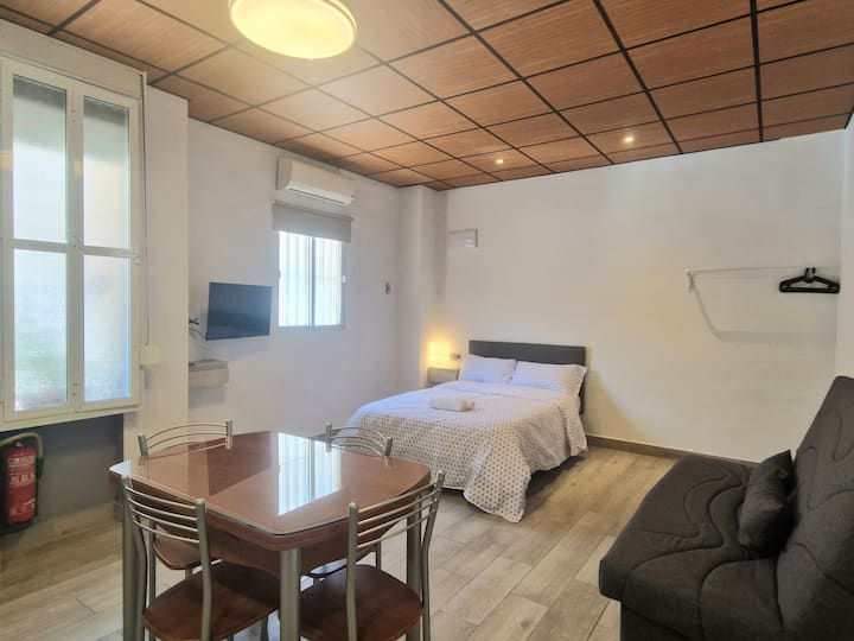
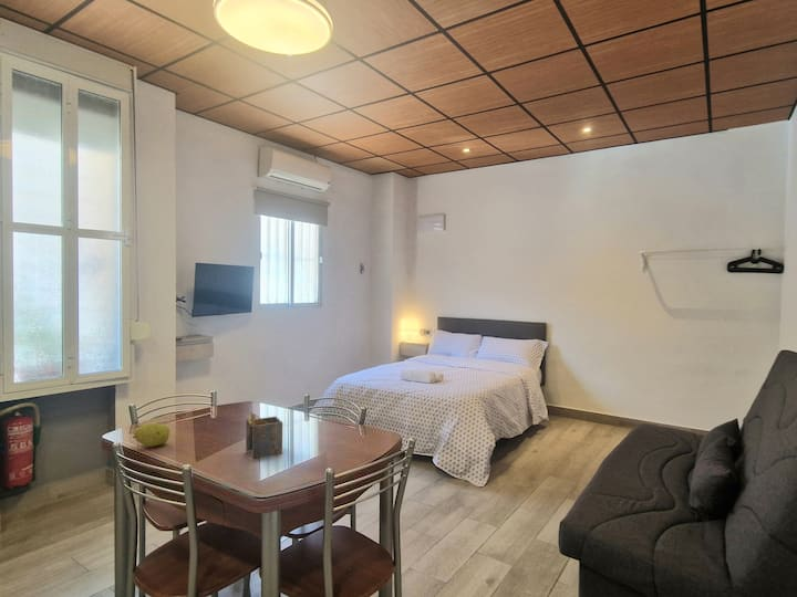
+ fruit [132,421,170,448]
+ napkin holder [245,411,283,460]
